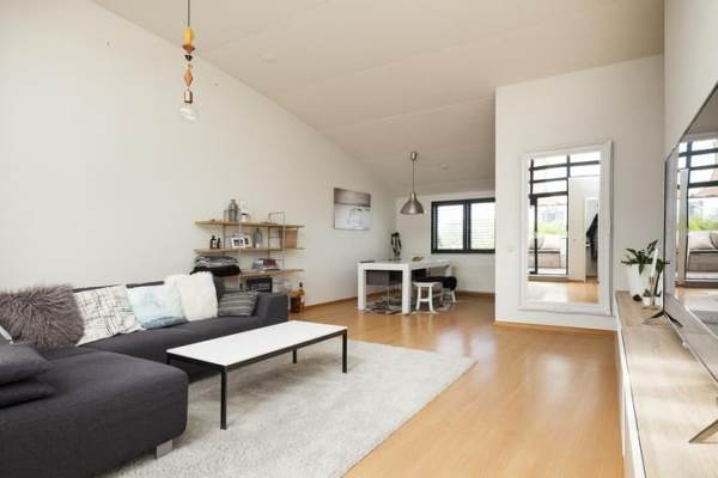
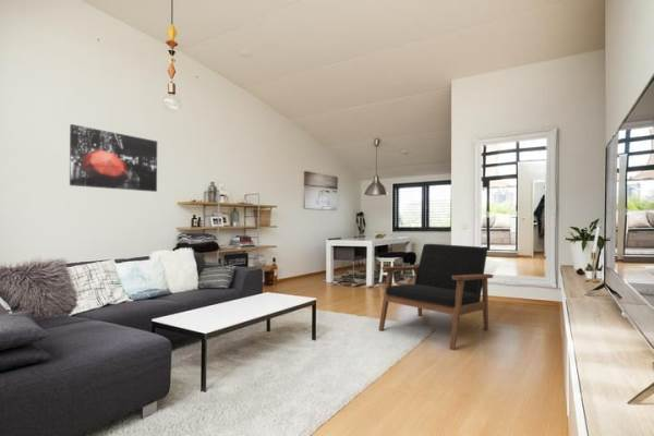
+ wall art [69,123,158,193]
+ armchair [377,243,495,351]
